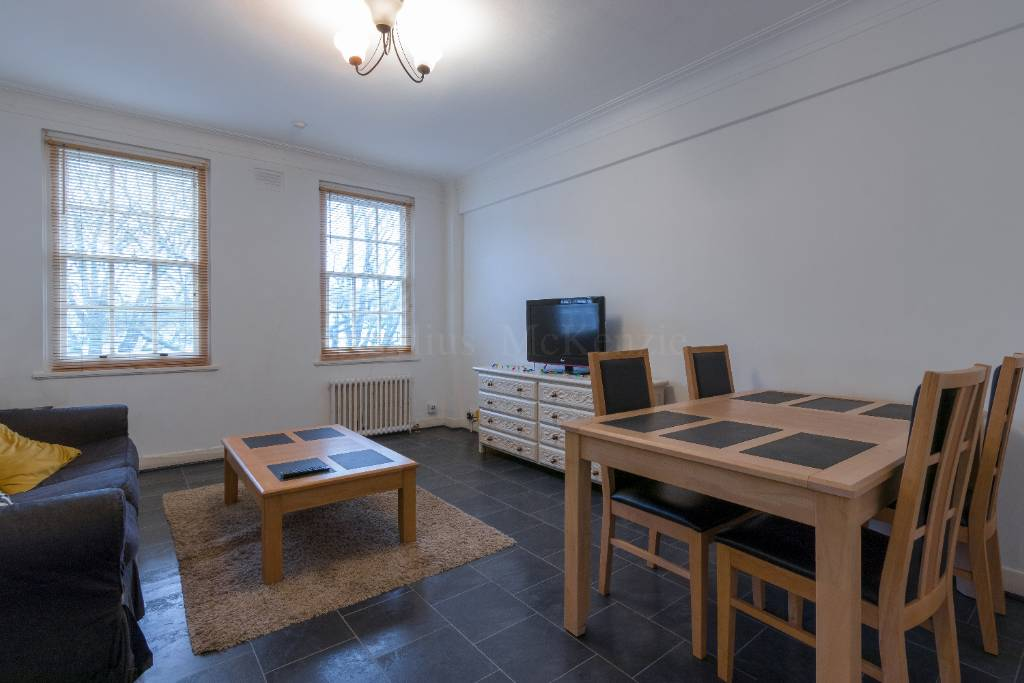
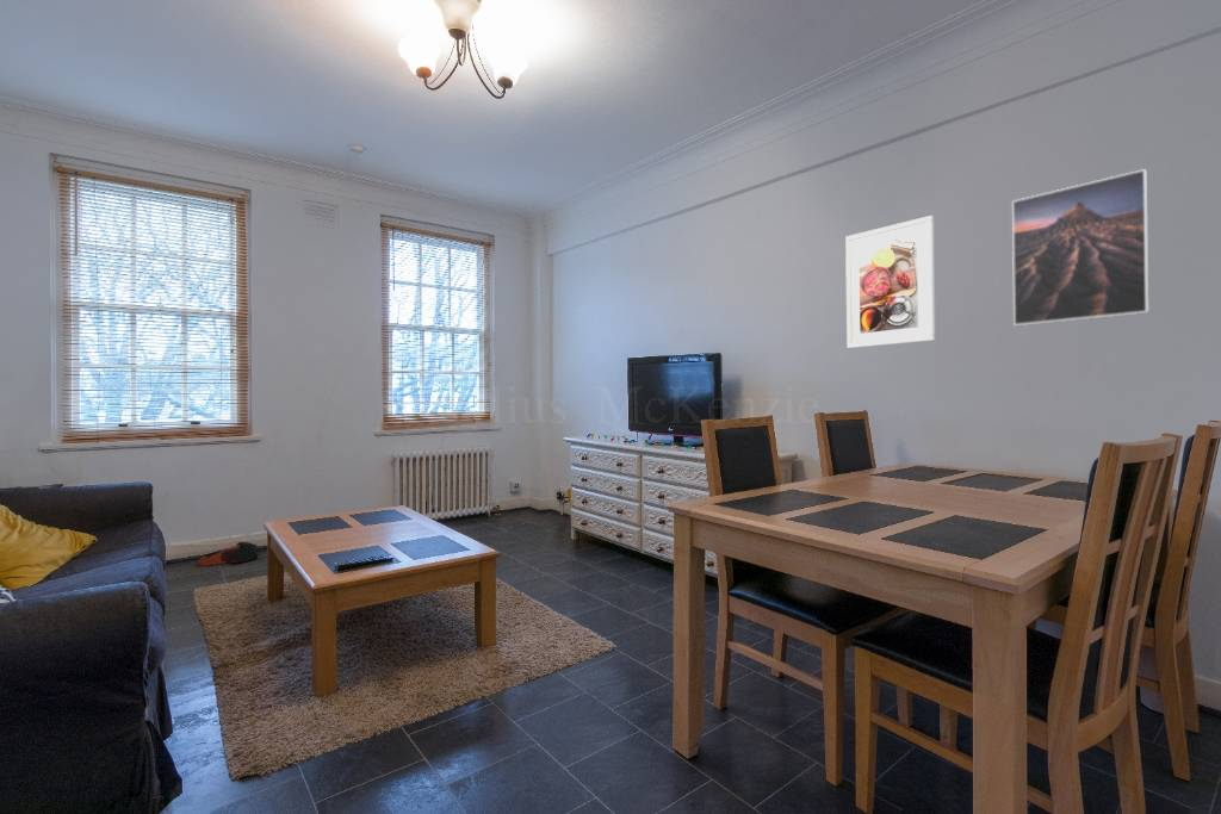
+ bag [196,541,260,567]
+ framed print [1011,168,1151,327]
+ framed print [844,215,936,349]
